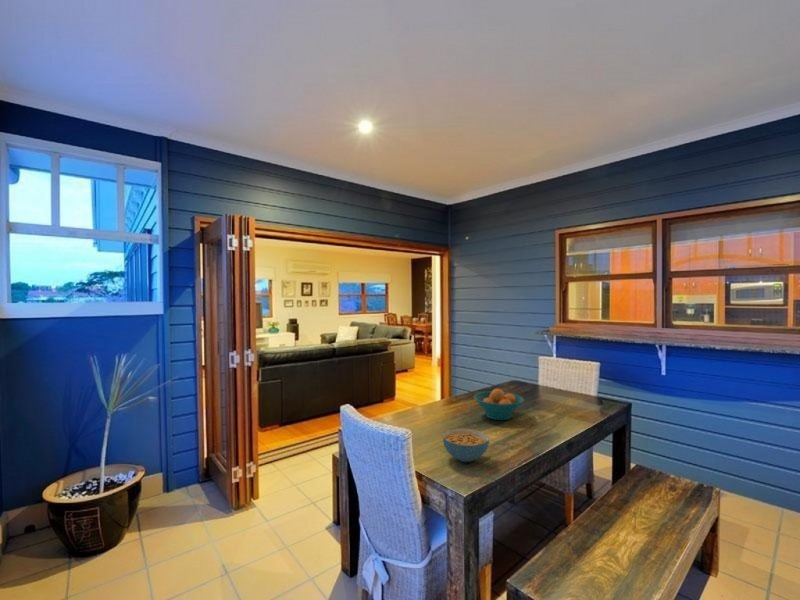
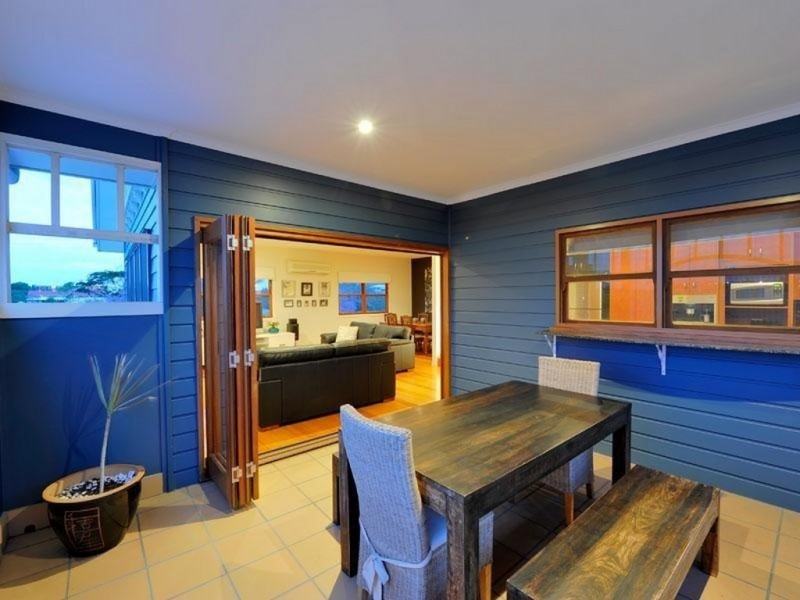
- fruit bowl [473,387,525,421]
- cereal bowl [442,428,490,463]
